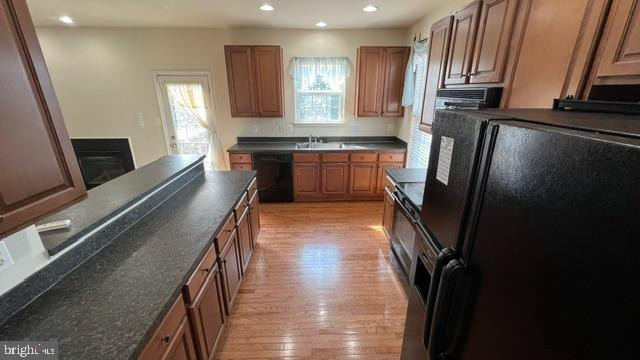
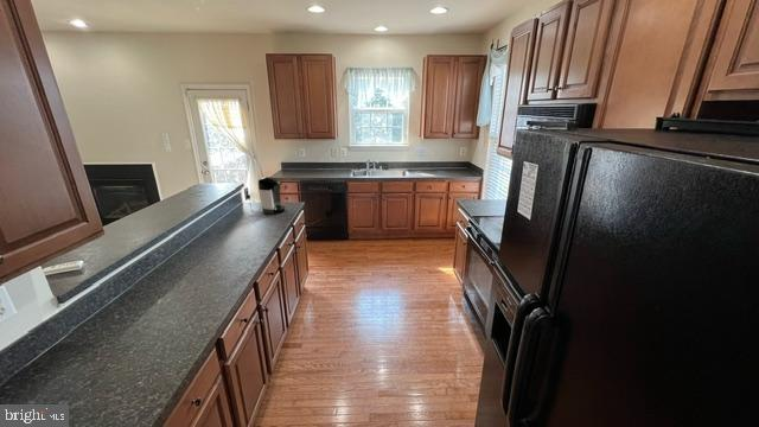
+ coffee maker [243,176,287,215]
